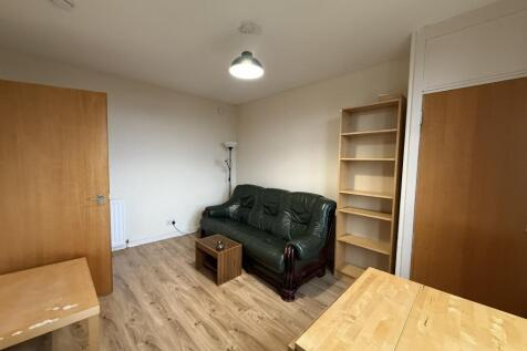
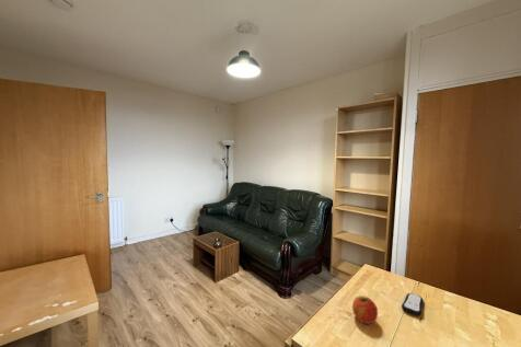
+ remote control [401,292,425,316]
+ apple [351,294,379,325]
